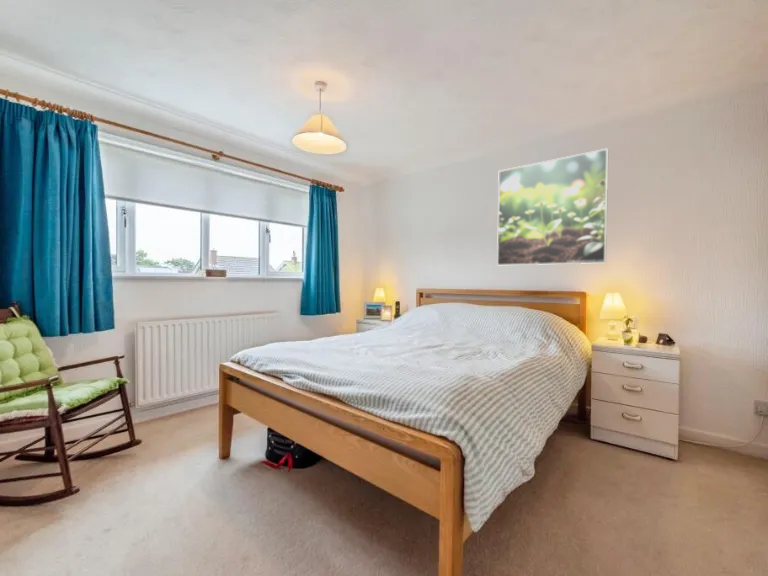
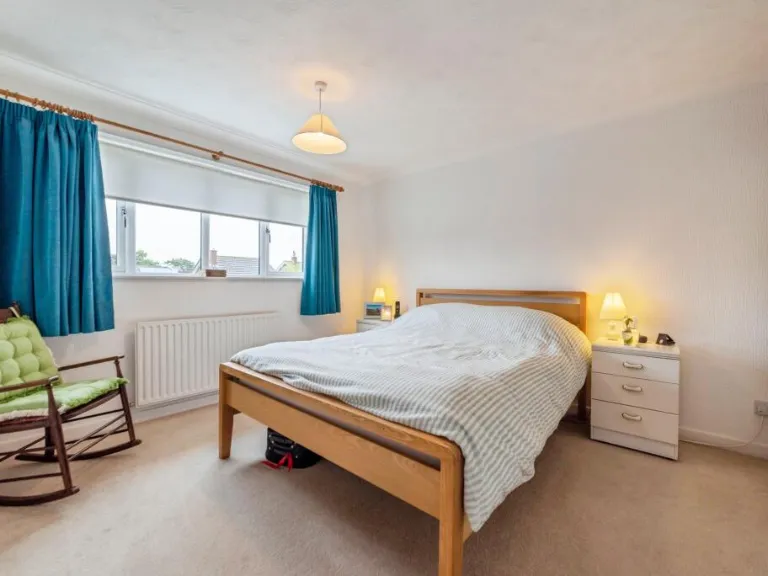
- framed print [496,147,609,266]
